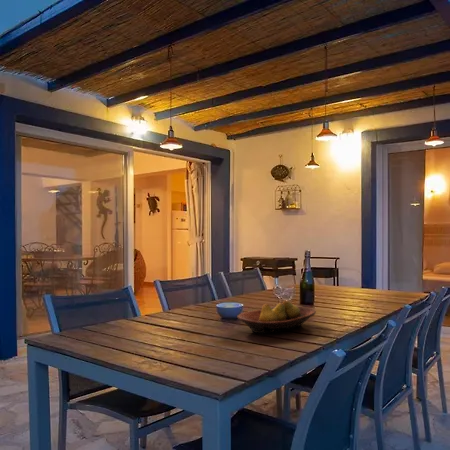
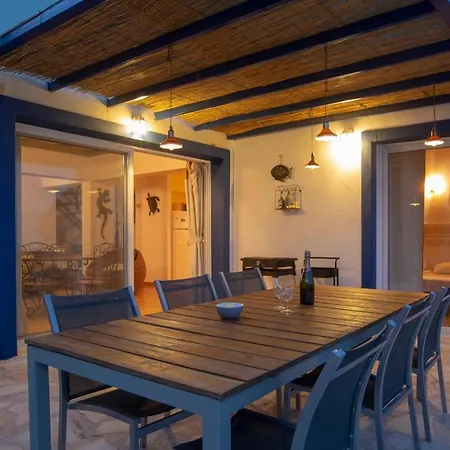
- fruit bowl [236,300,317,334]
